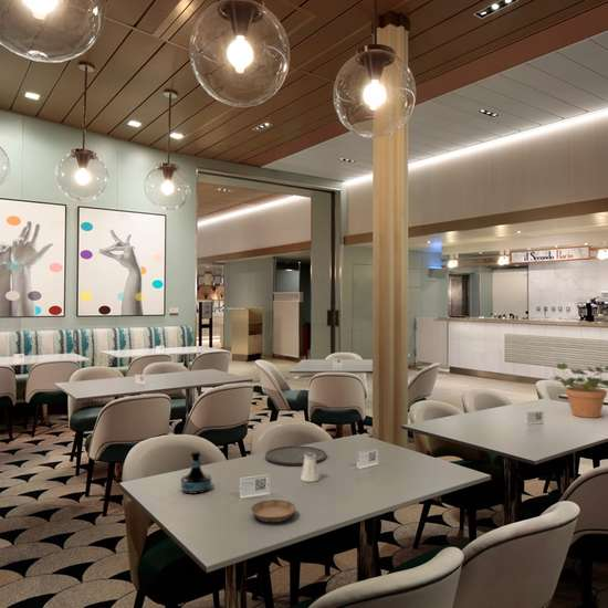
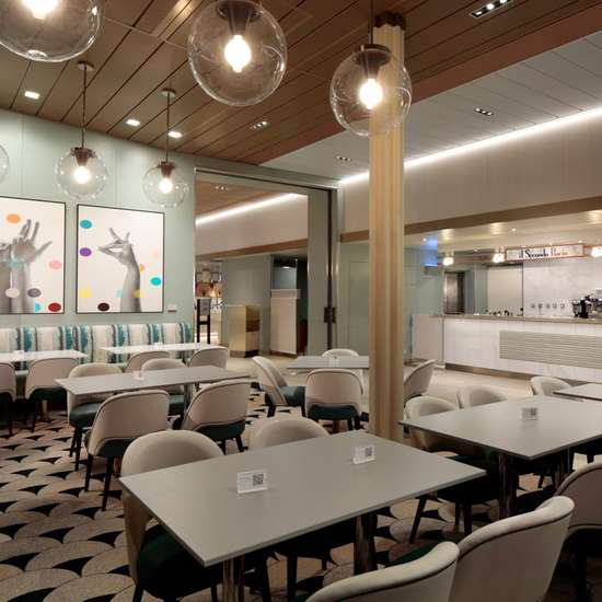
- plate [264,444,327,467]
- potted plant [549,361,608,419]
- saltshaker [300,452,321,483]
- tequila bottle [179,450,212,495]
- saucer [250,499,297,523]
